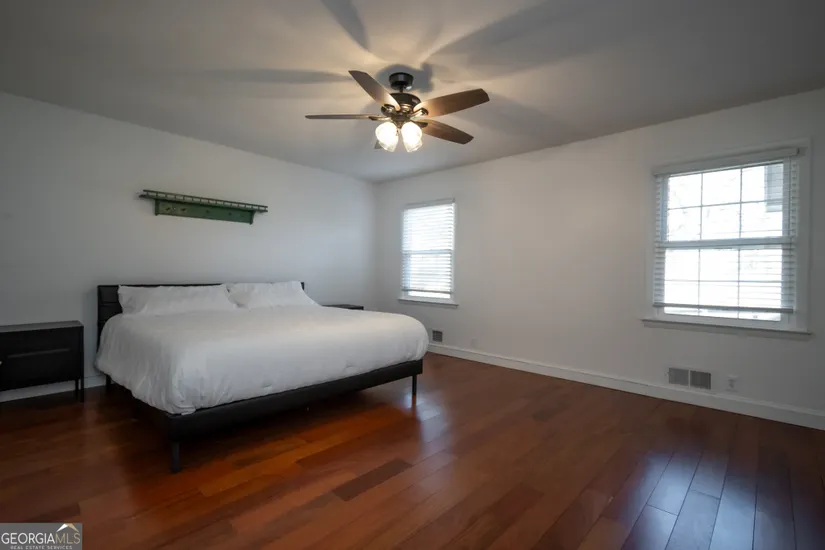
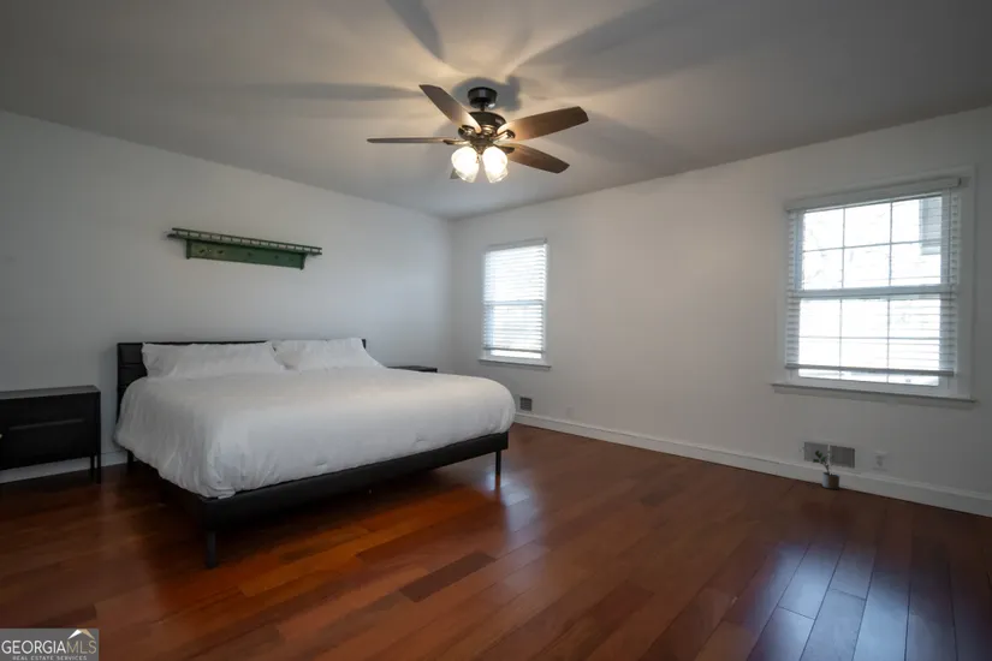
+ potted plant [812,449,840,490]
